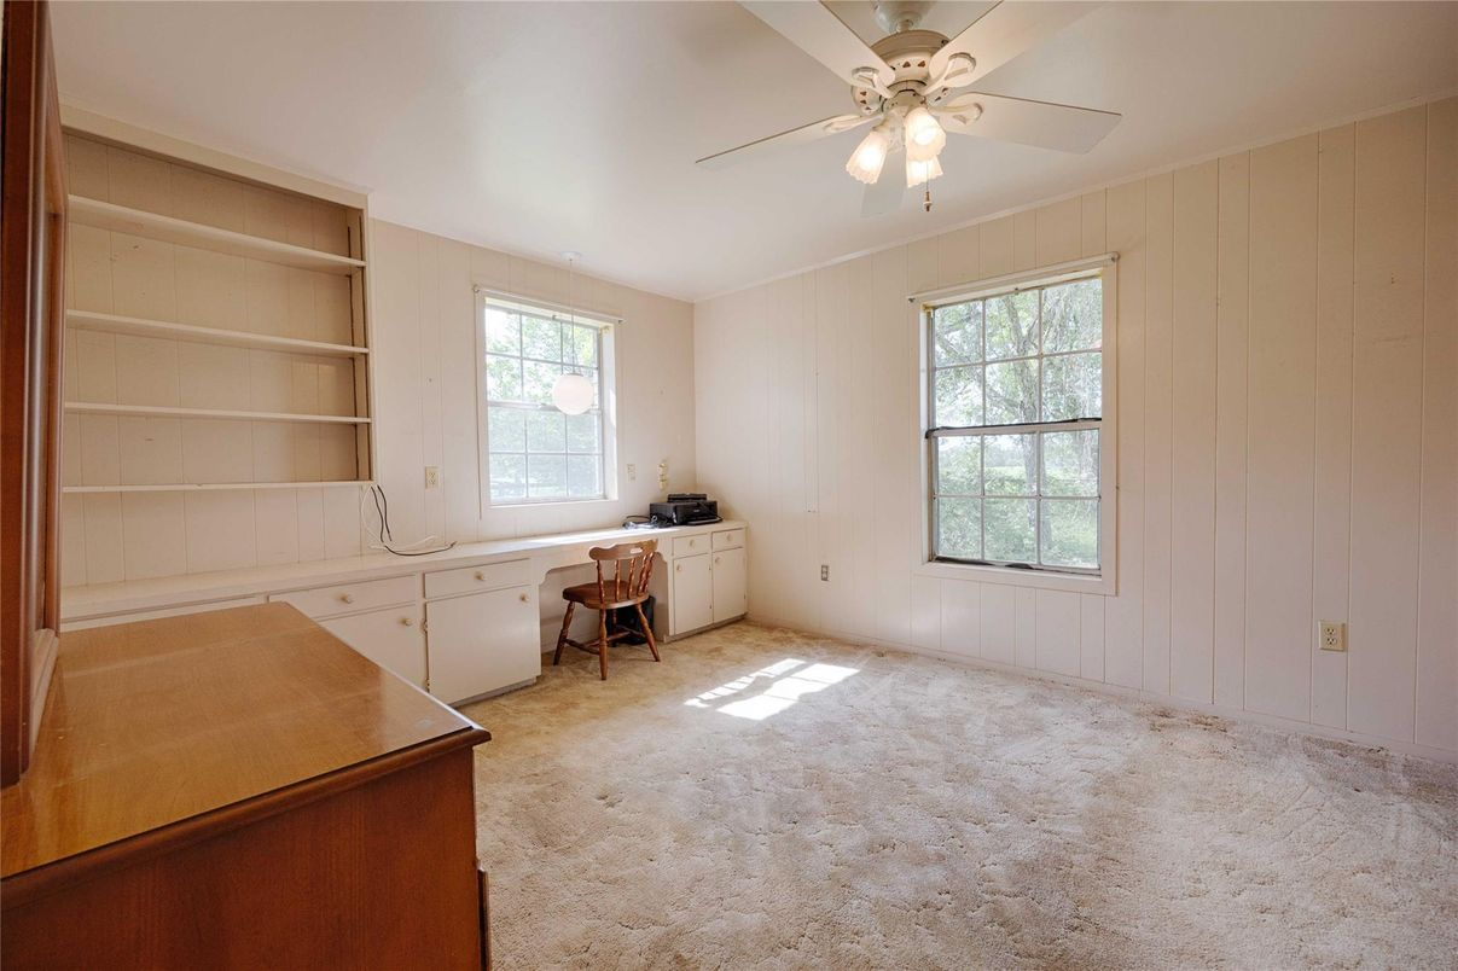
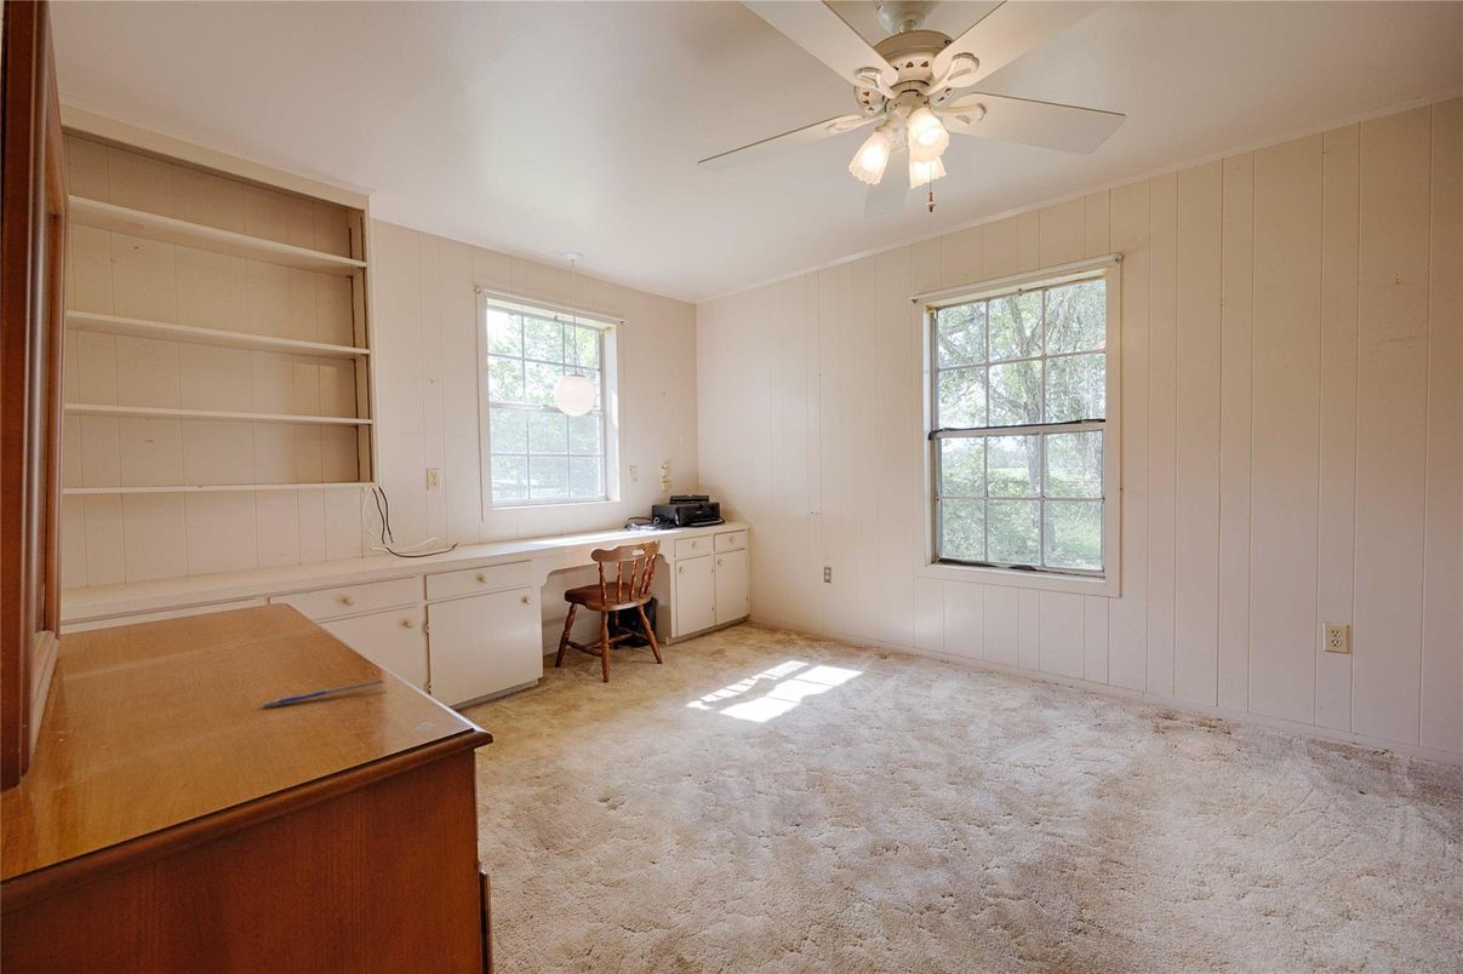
+ pen [262,678,388,710]
